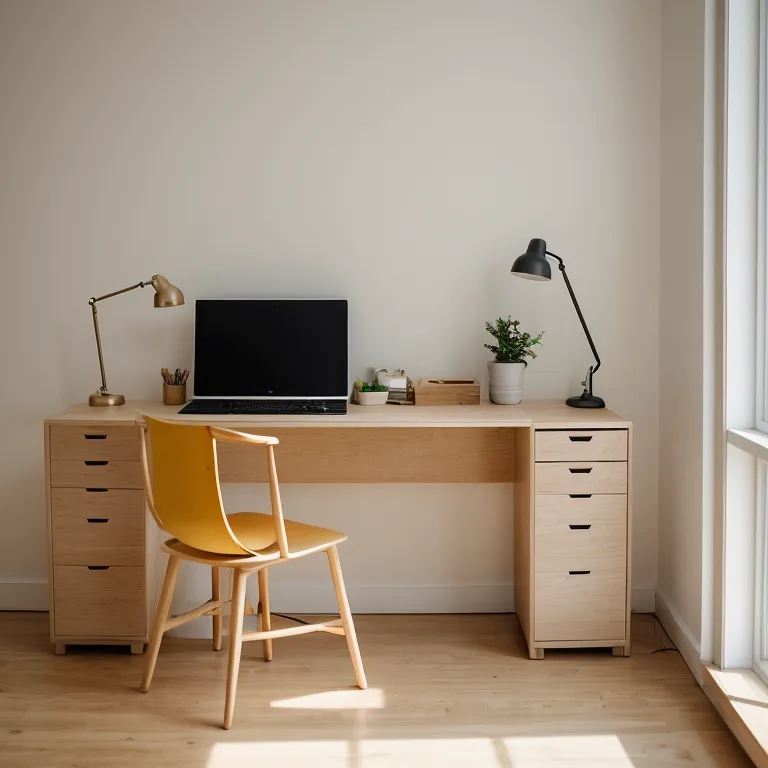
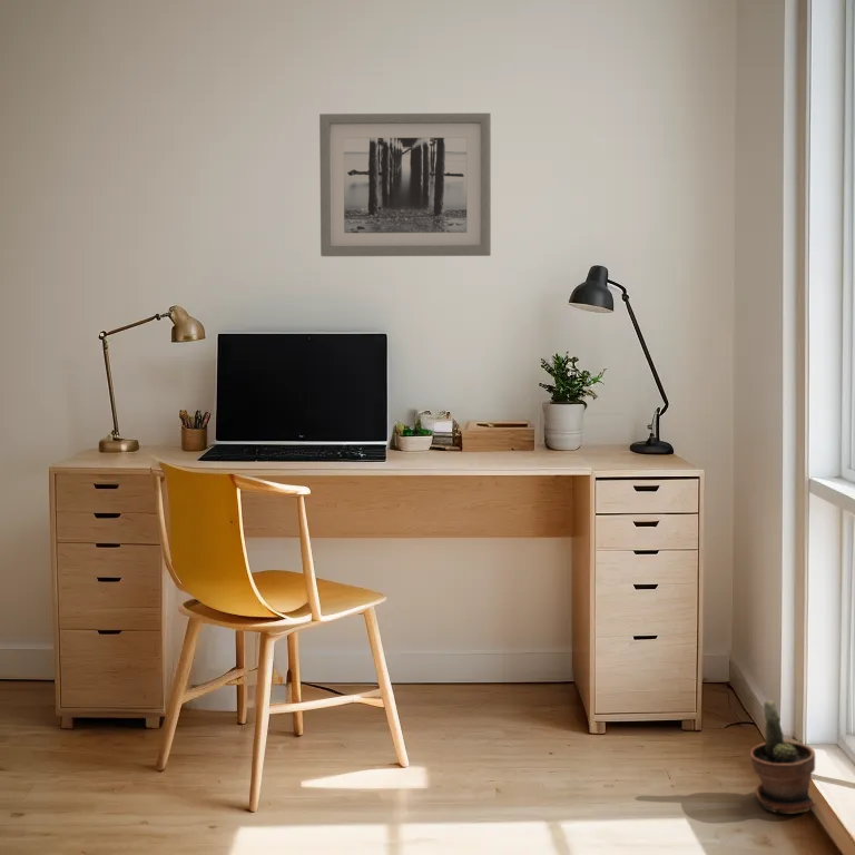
+ potted plant [749,699,816,815]
+ wall art [318,112,492,257]
